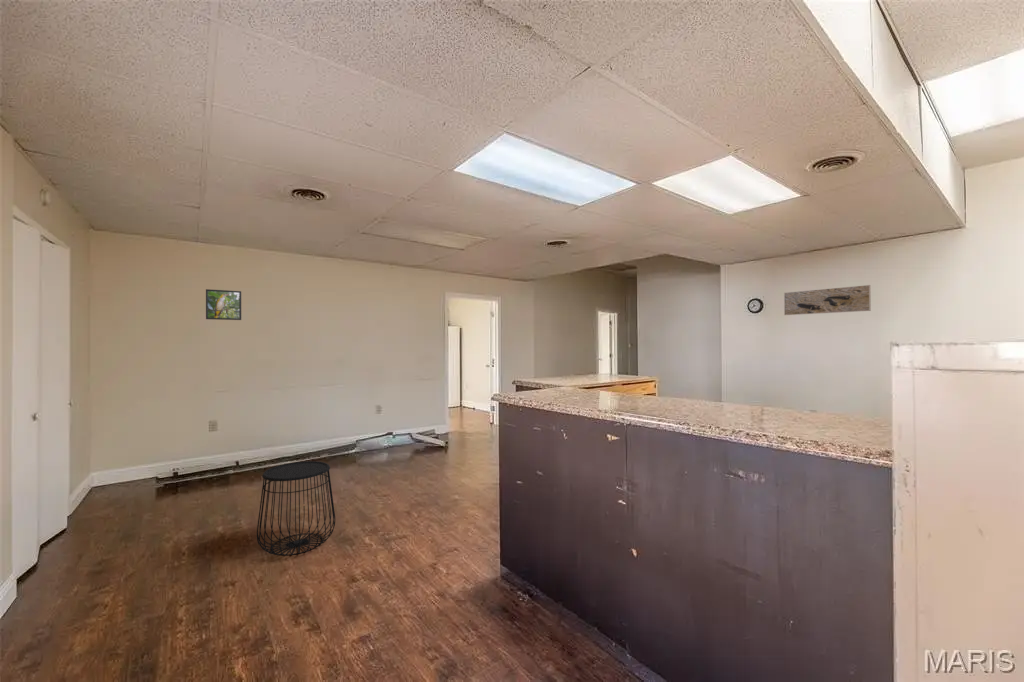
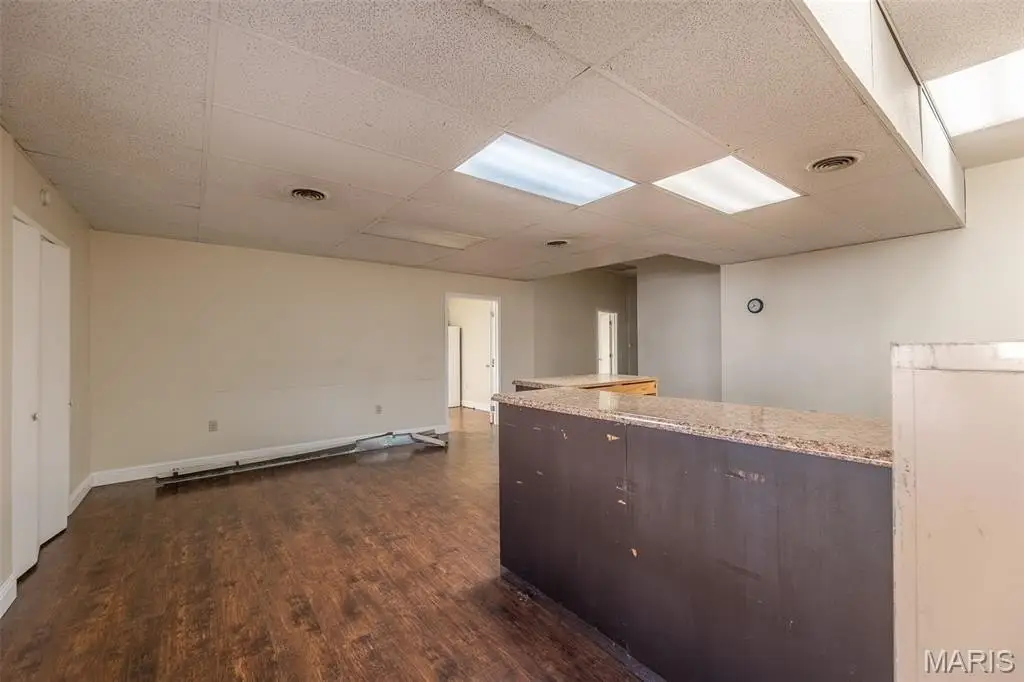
- side table [256,460,336,556]
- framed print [205,288,242,321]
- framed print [783,284,872,316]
